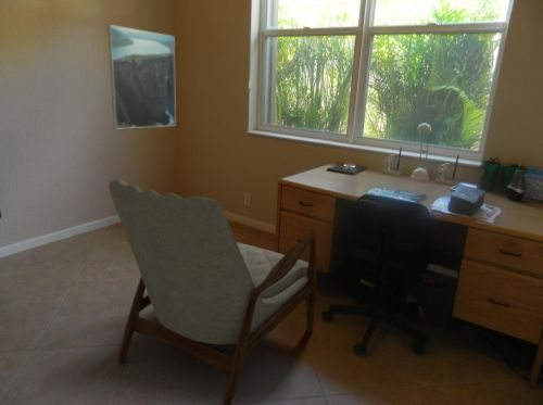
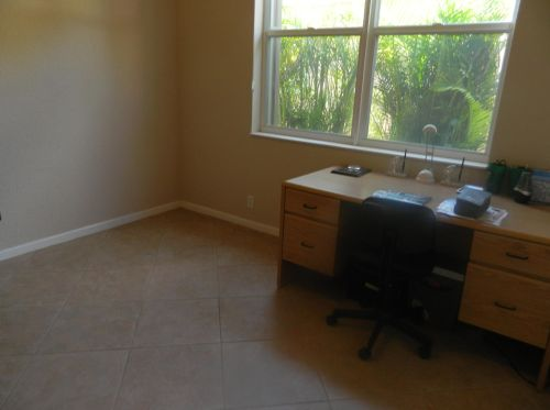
- armchair [108,178,317,405]
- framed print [106,24,177,130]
